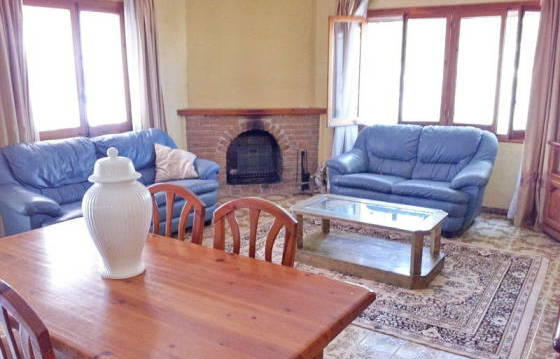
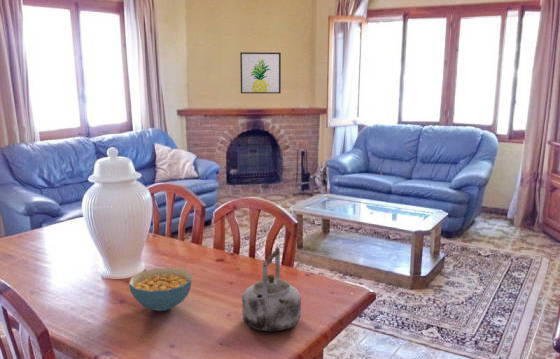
+ cereal bowl [128,267,193,312]
+ kettle [241,246,302,332]
+ wall art [239,51,282,94]
